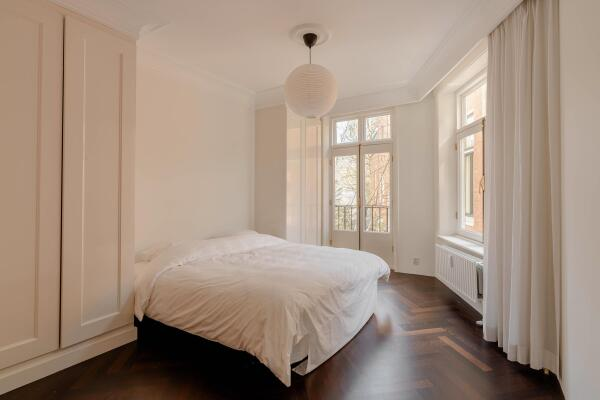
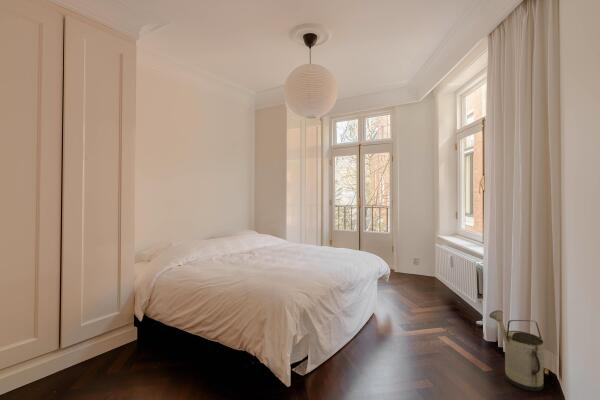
+ watering can [489,309,545,392]
